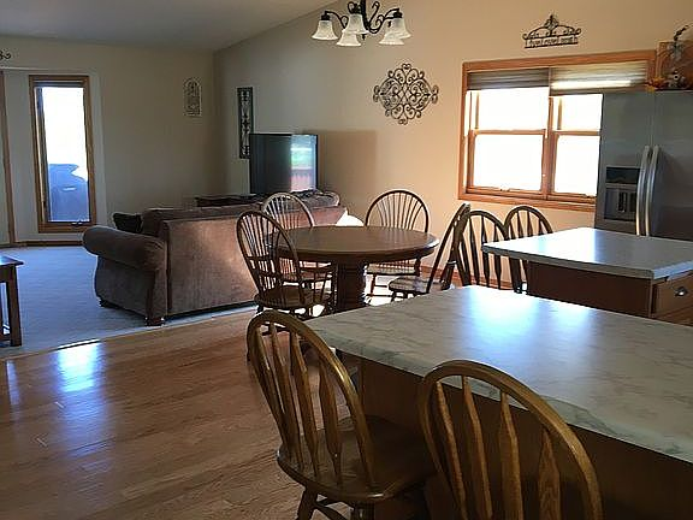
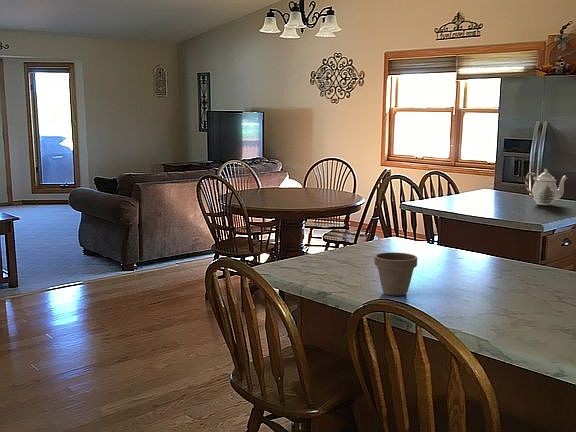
+ flower pot [373,251,418,296]
+ teapot [524,168,568,206]
